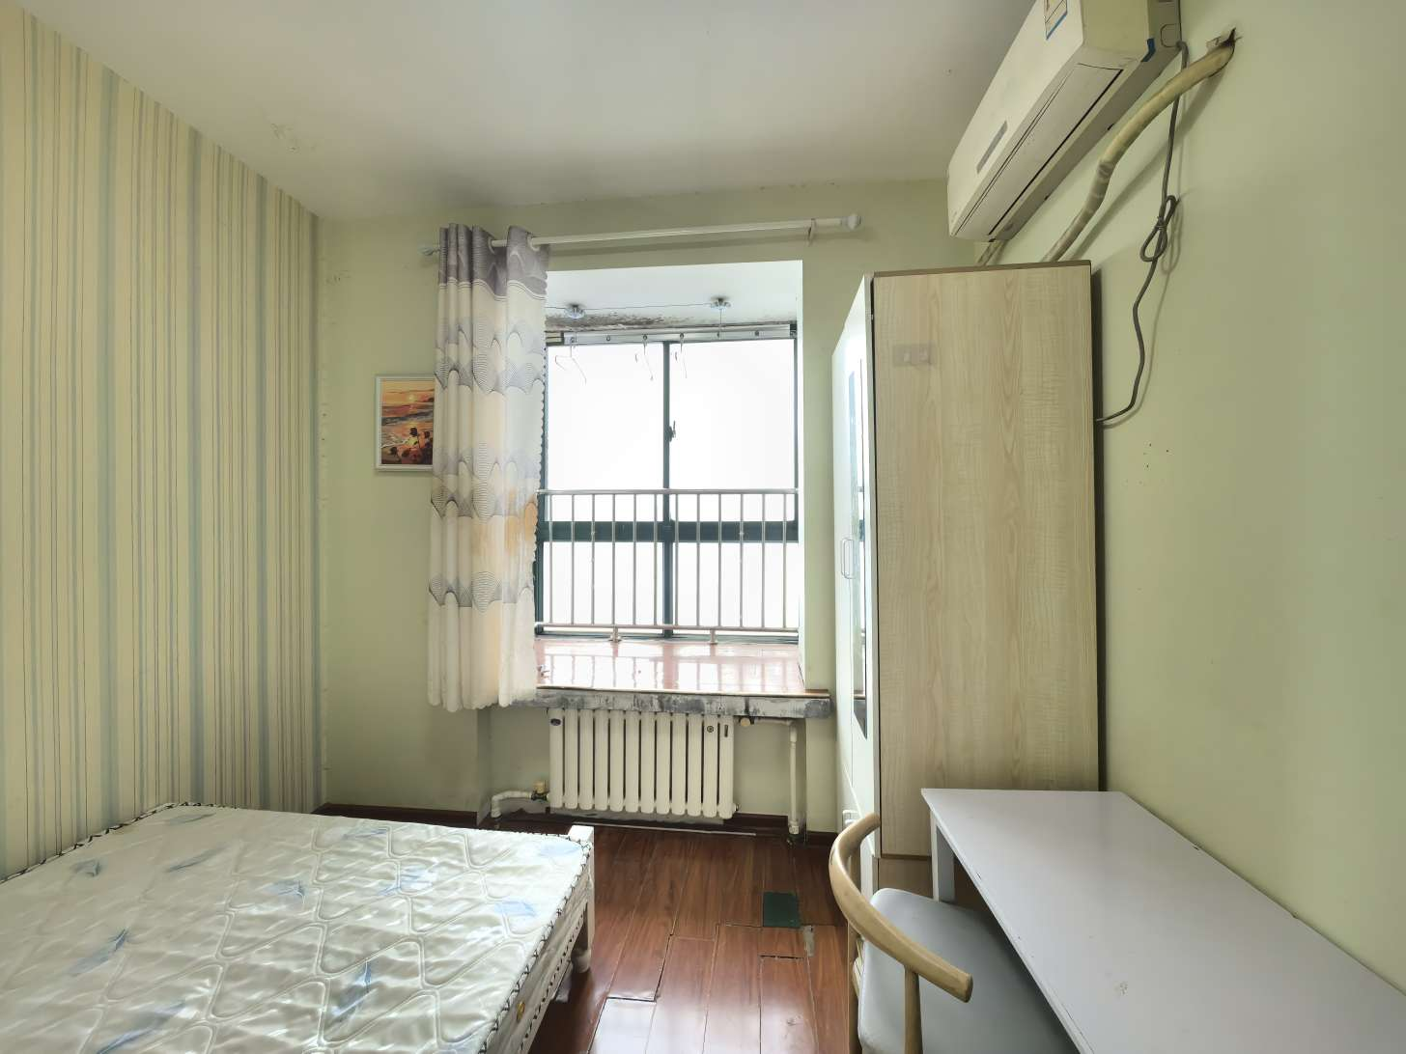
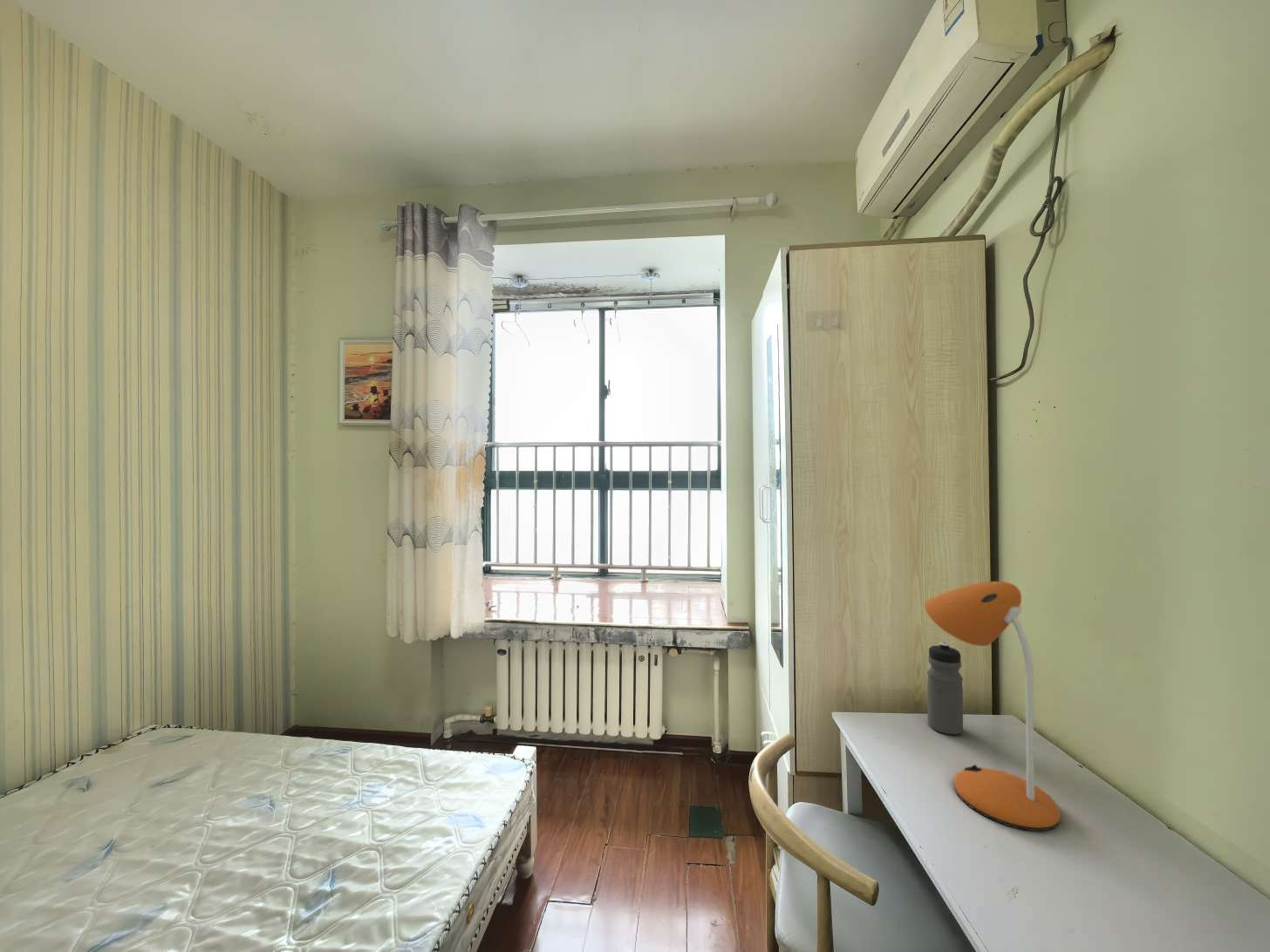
+ water bottle [926,641,964,736]
+ desk lamp [924,581,1062,832]
